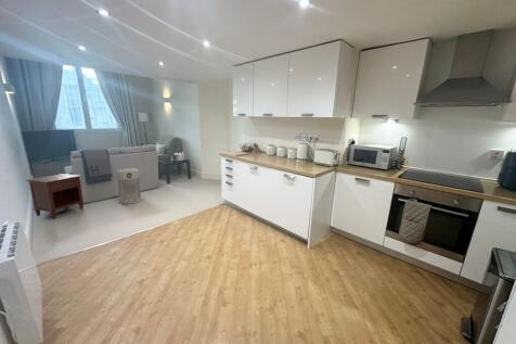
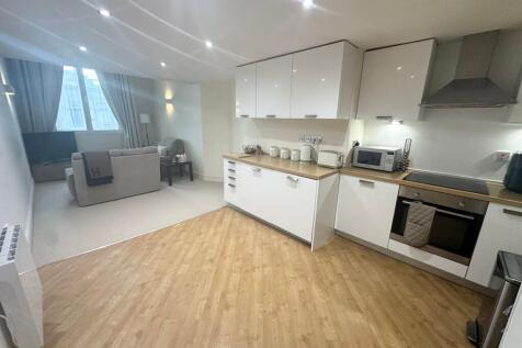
- air purifier [116,167,142,205]
- nightstand [26,173,85,220]
